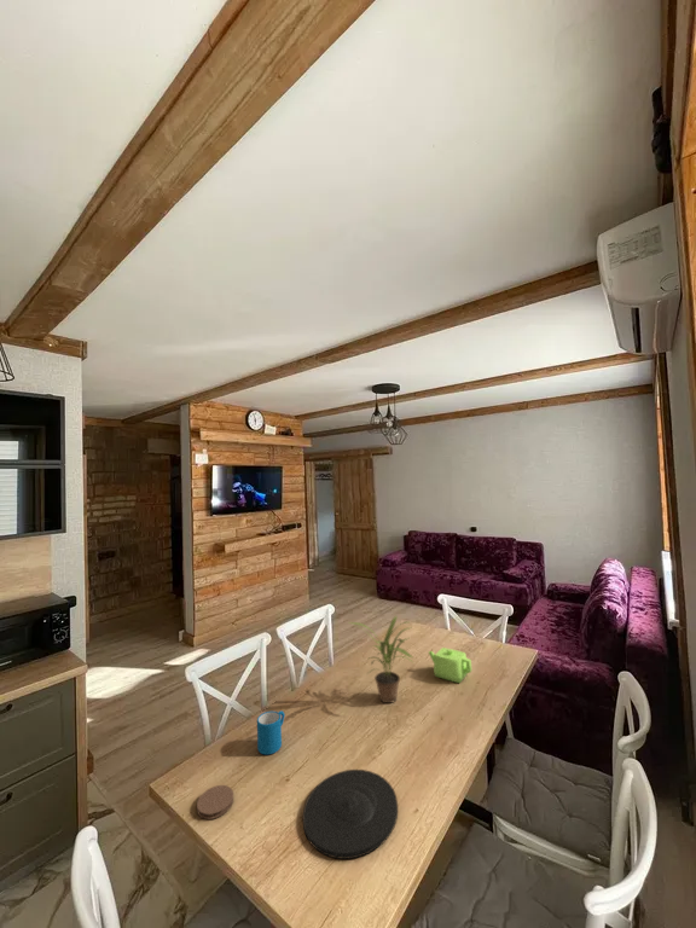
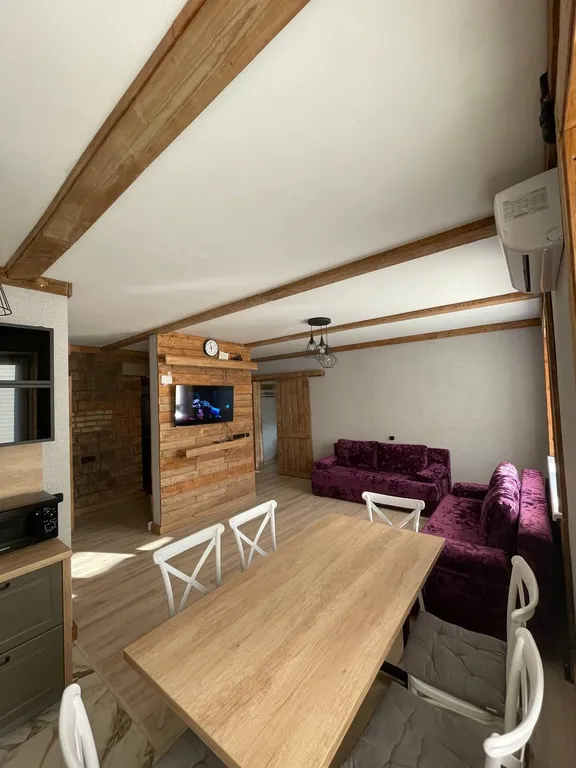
- mug [256,709,286,756]
- teapot [428,646,472,684]
- coaster [196,784,234,820]
- plate [302,768,399,860]
- potted plant [348,615,416,704]
